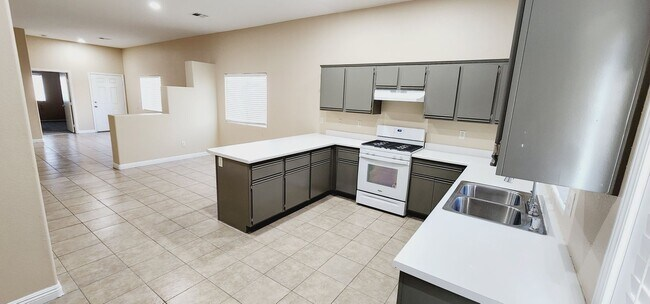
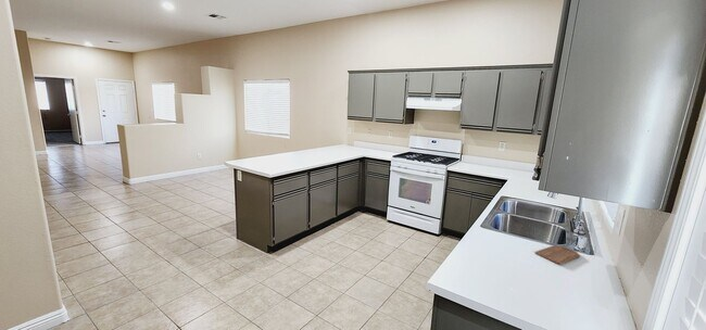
+ cutting board [534,244,581,266]
